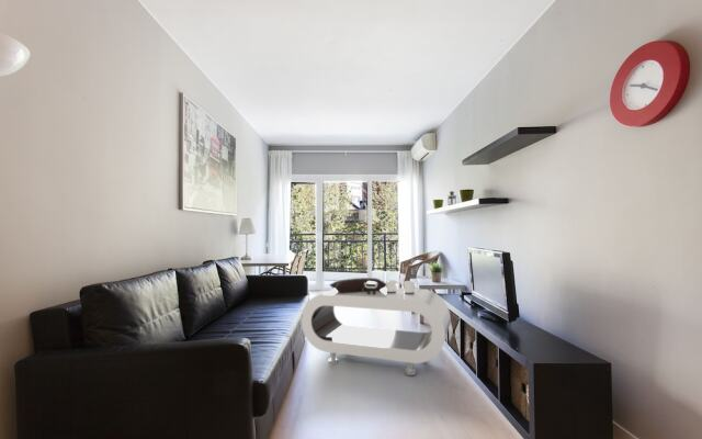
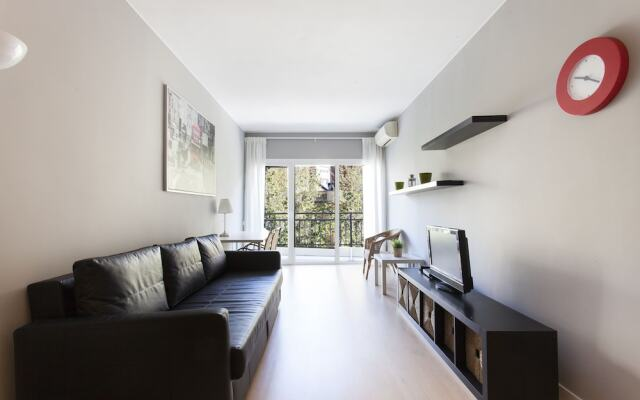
- coffee table [301,277,452,376]
